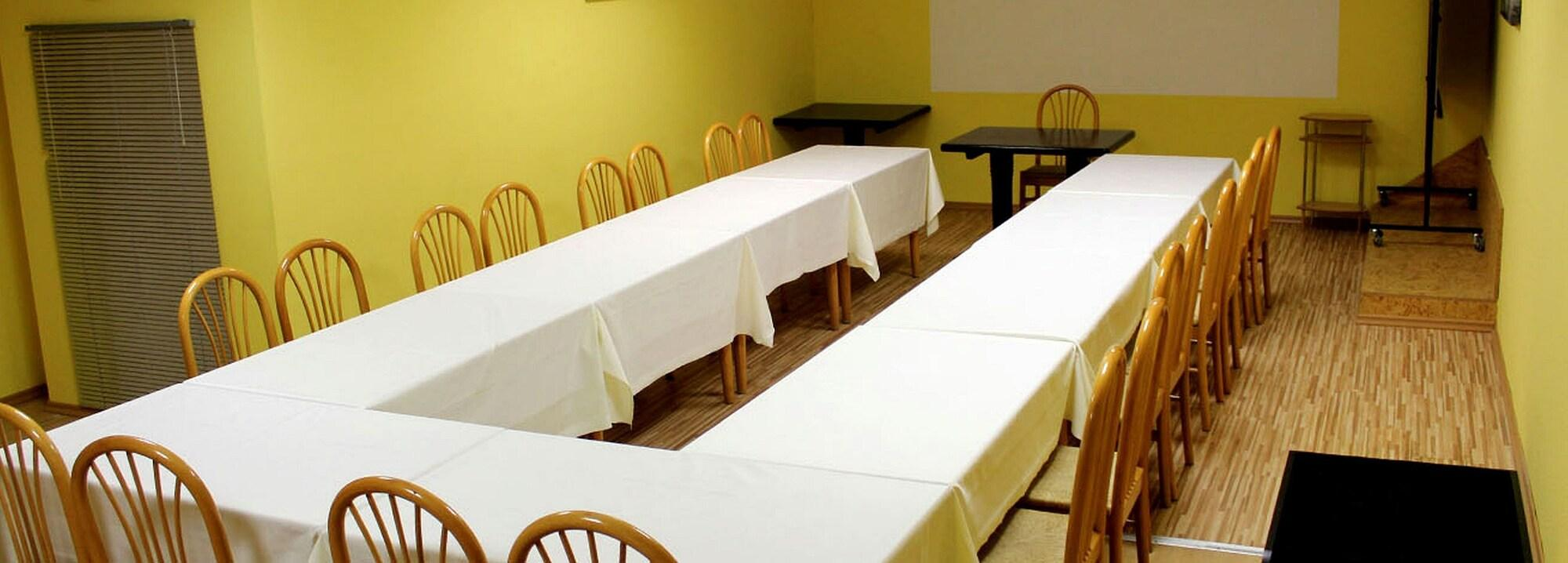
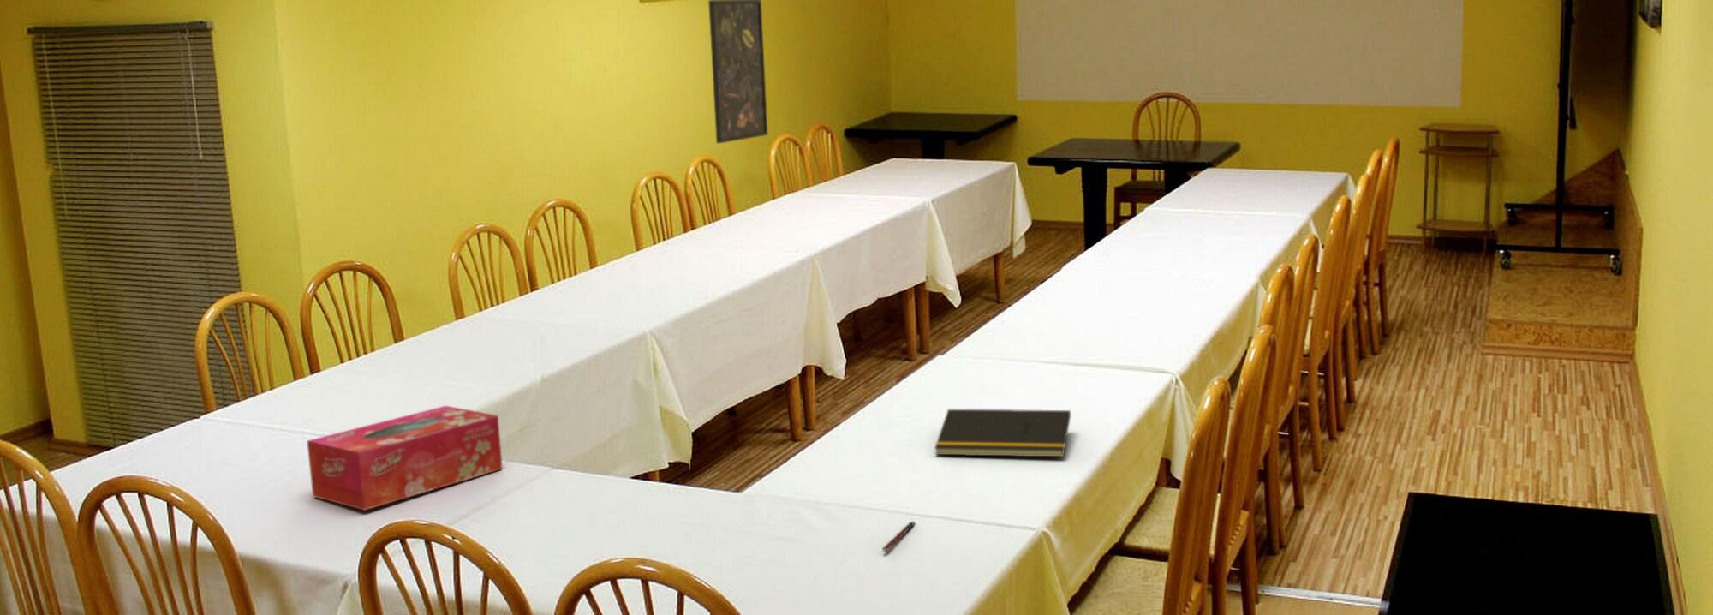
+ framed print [708,0,769,144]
+ notepad [934,409,1072,458]
+ pen [882,520,915,553]
+ tissue box [306,405,504,511]
